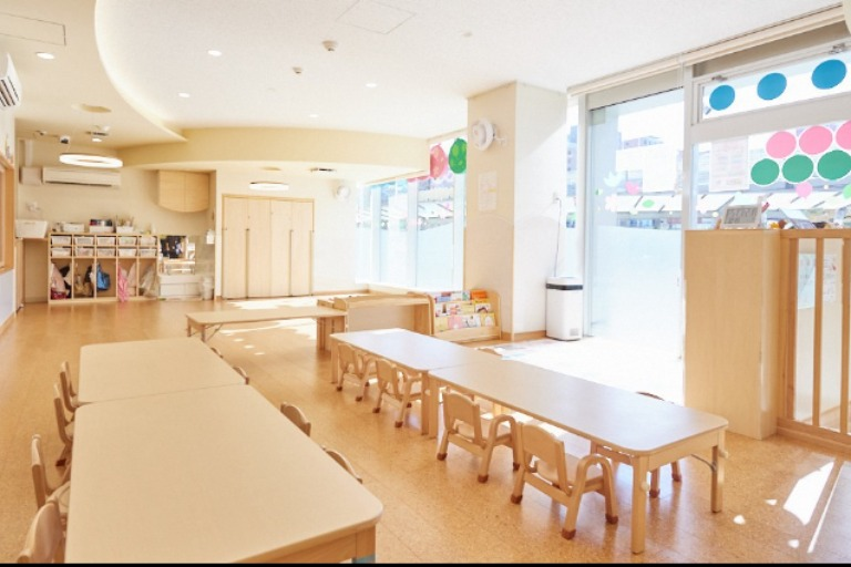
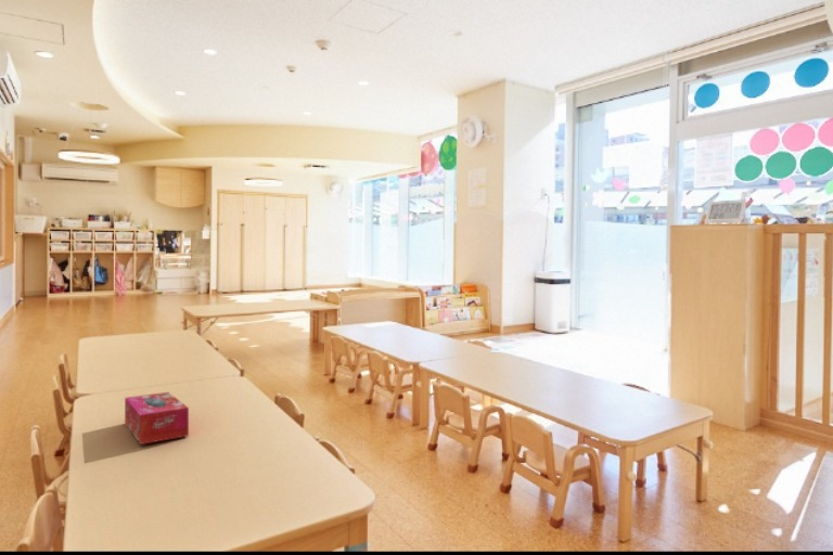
+ tissue box [124,391,190,446]
